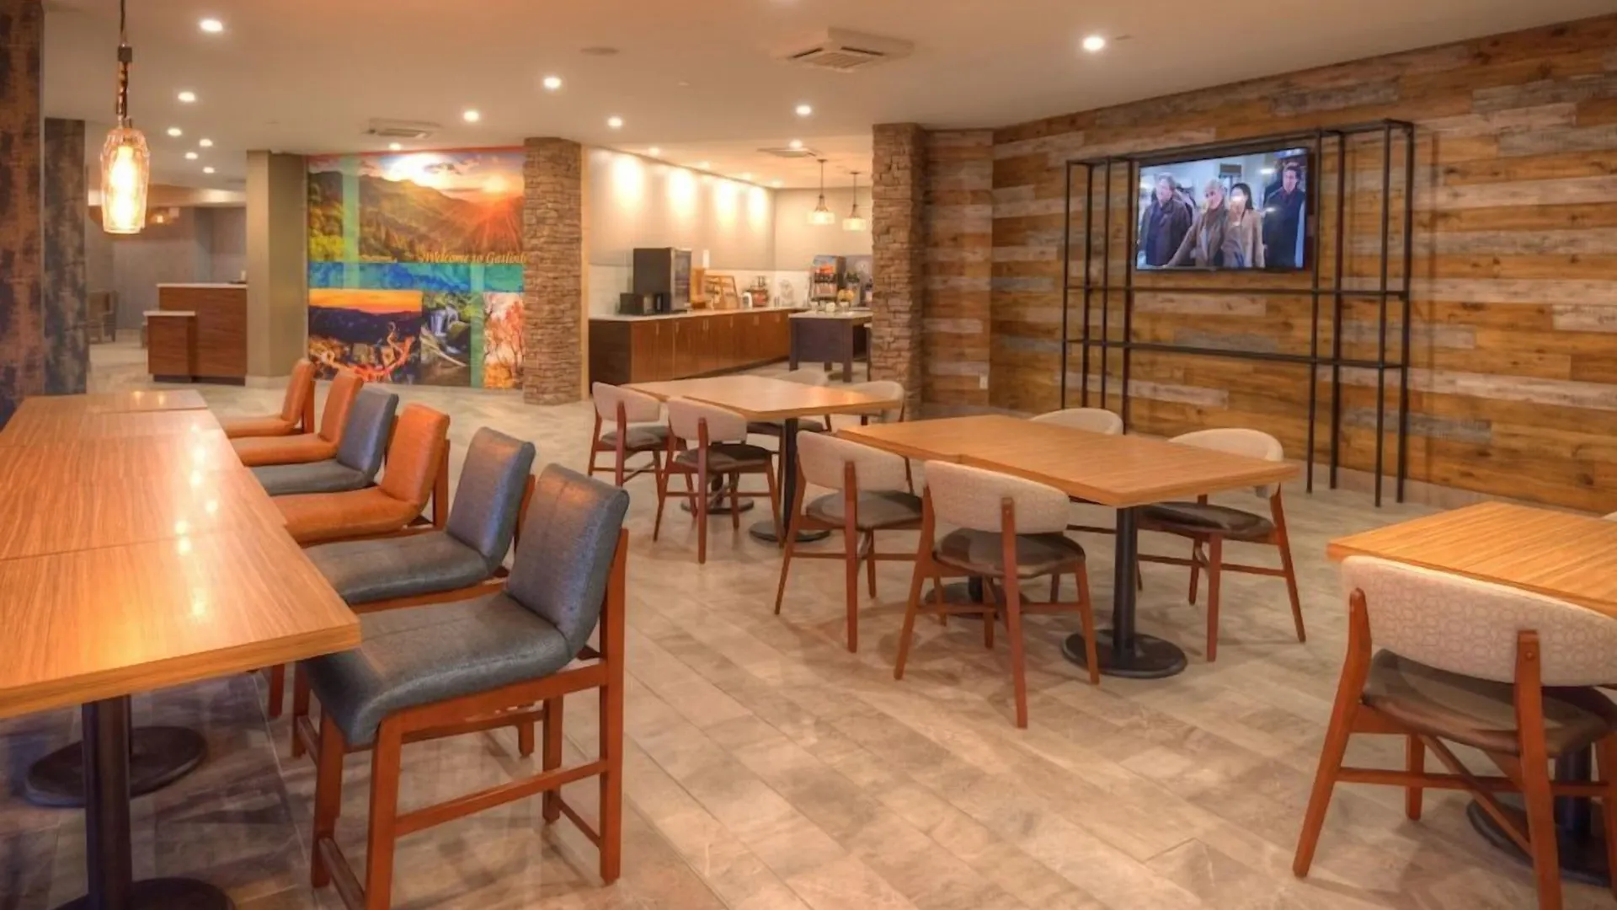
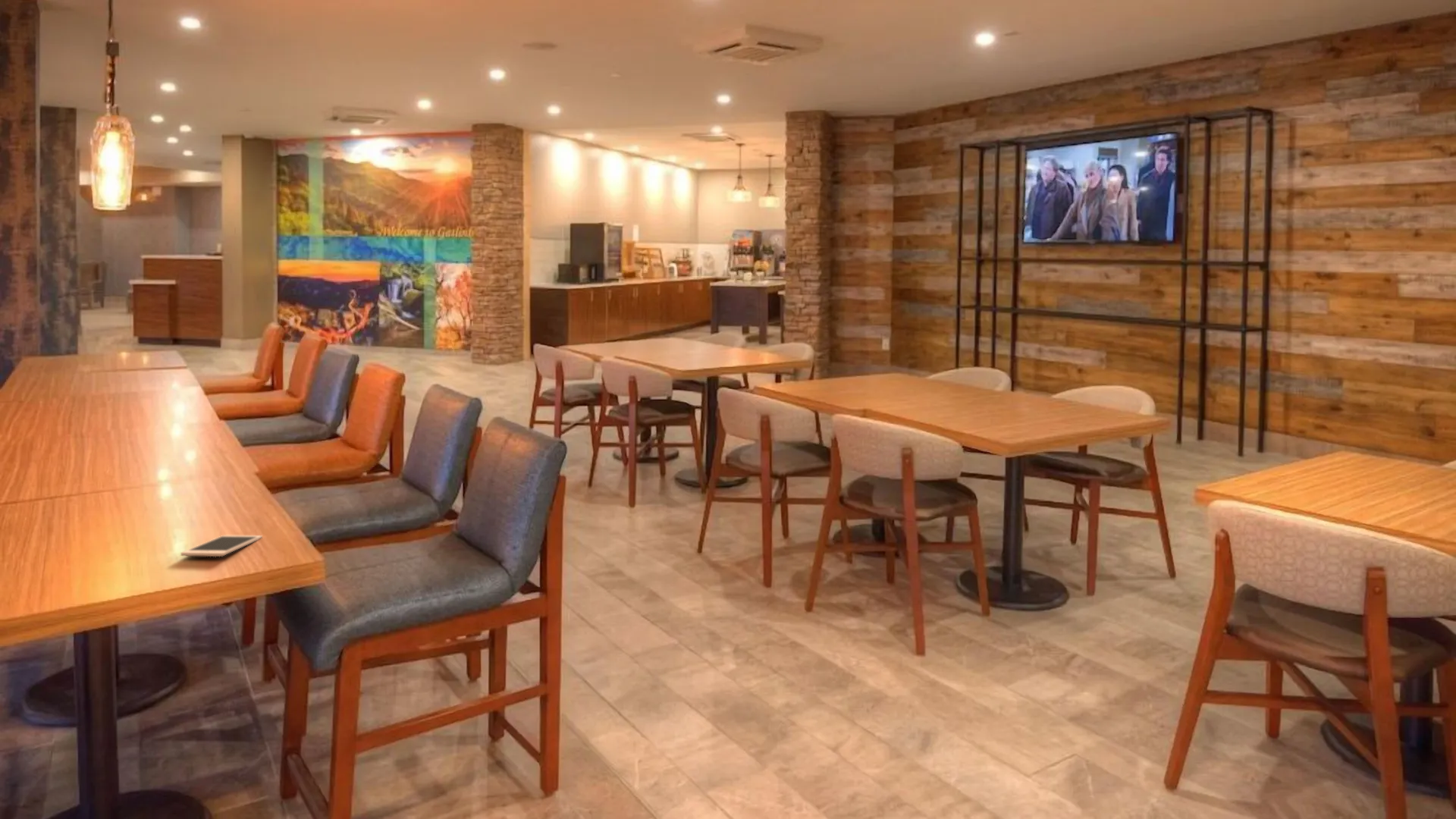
+ cell phone [180,535,263,557]
